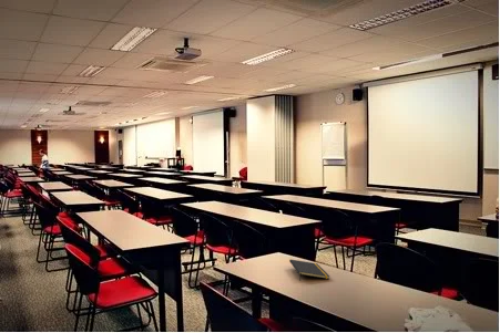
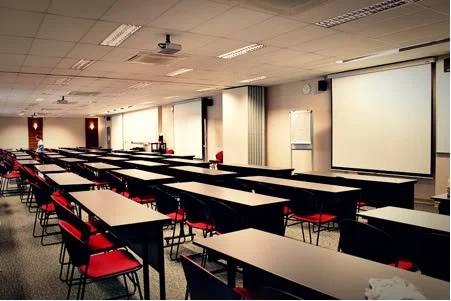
- notepad [288,259,330,282]
